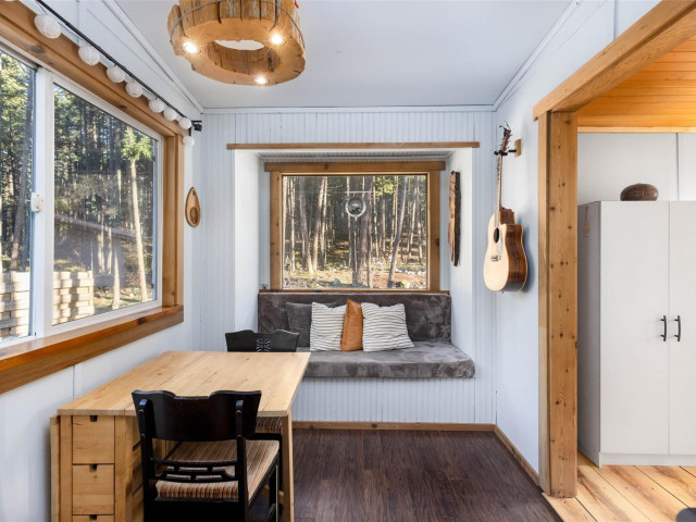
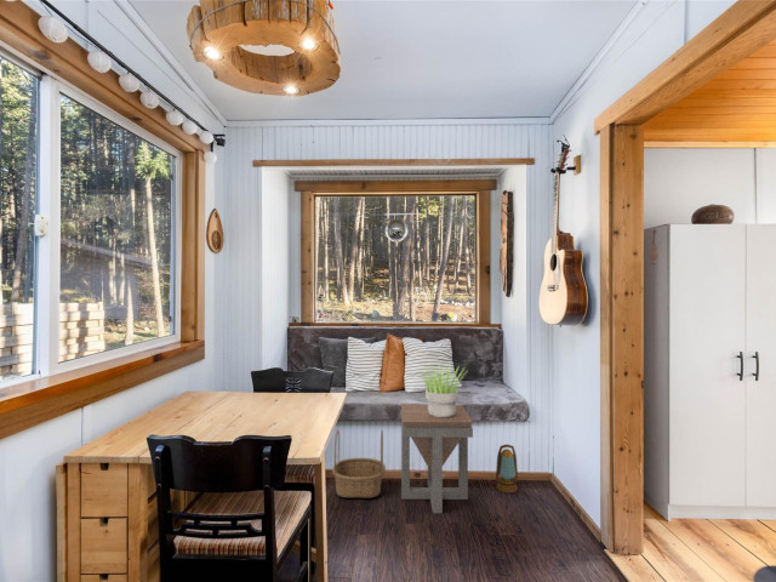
+ basket [331,429,387,498]
+ potted plant [417,365,467,417]
+ lantern [495,444,519,495]
+ side table [400,404,474,514]
